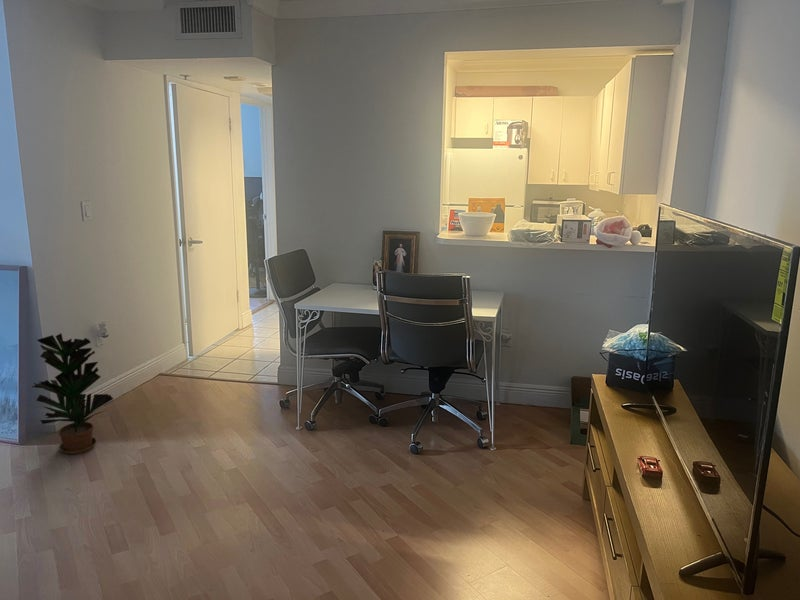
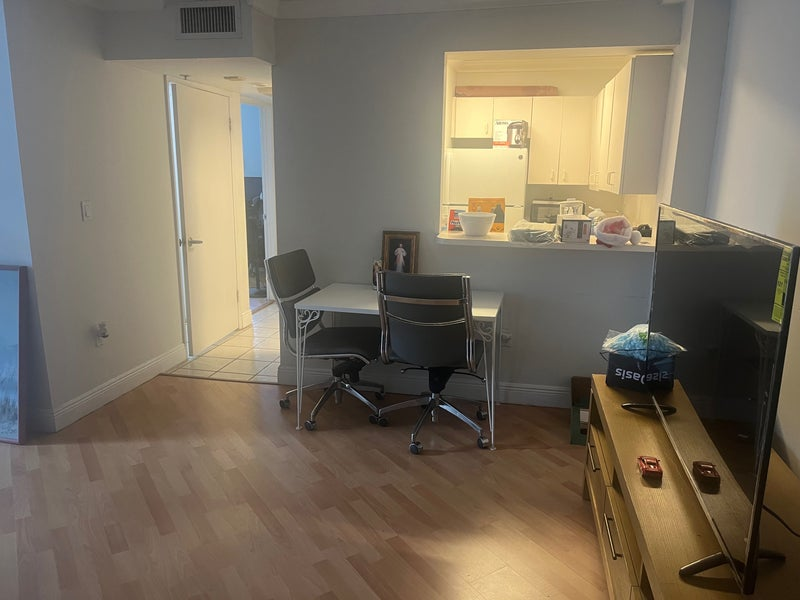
- potted plant [31,332,114,455]
